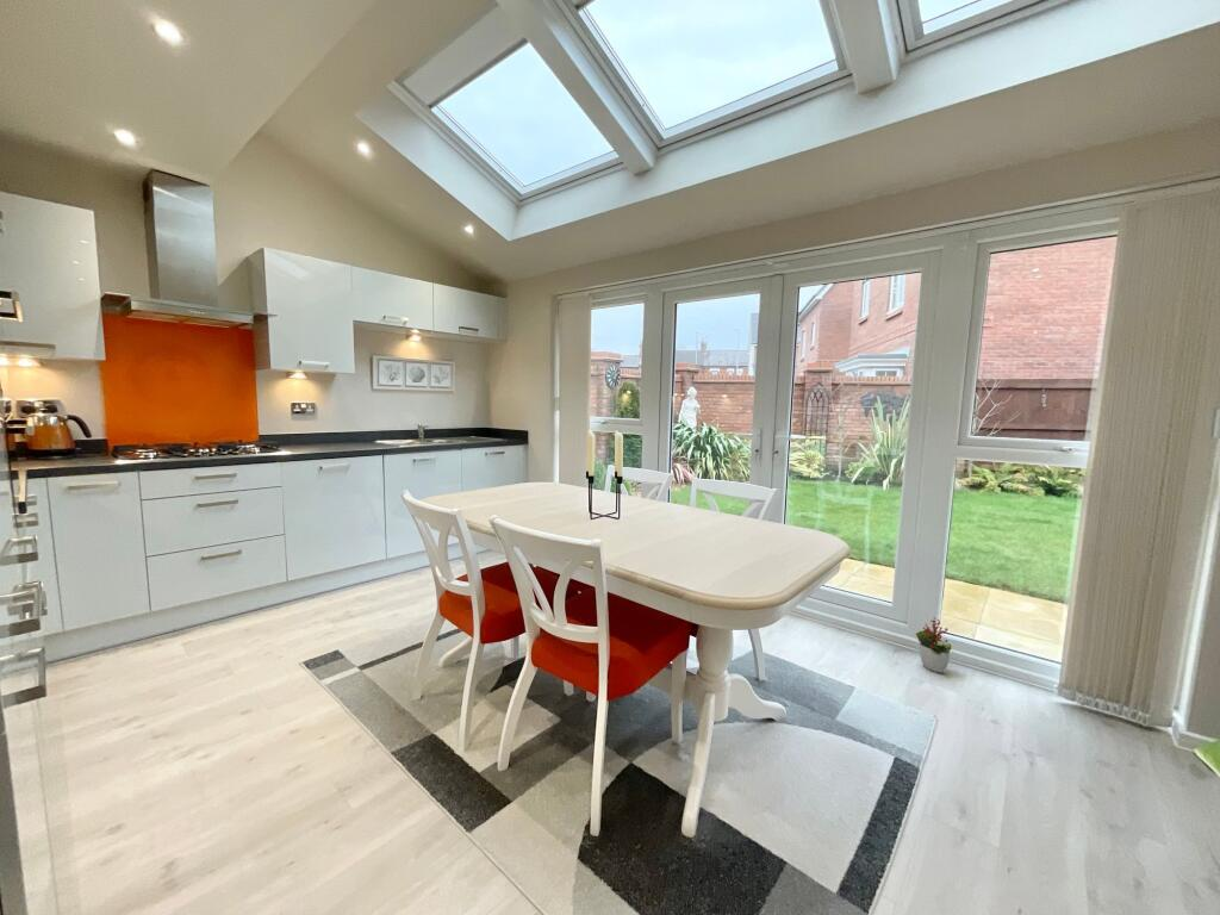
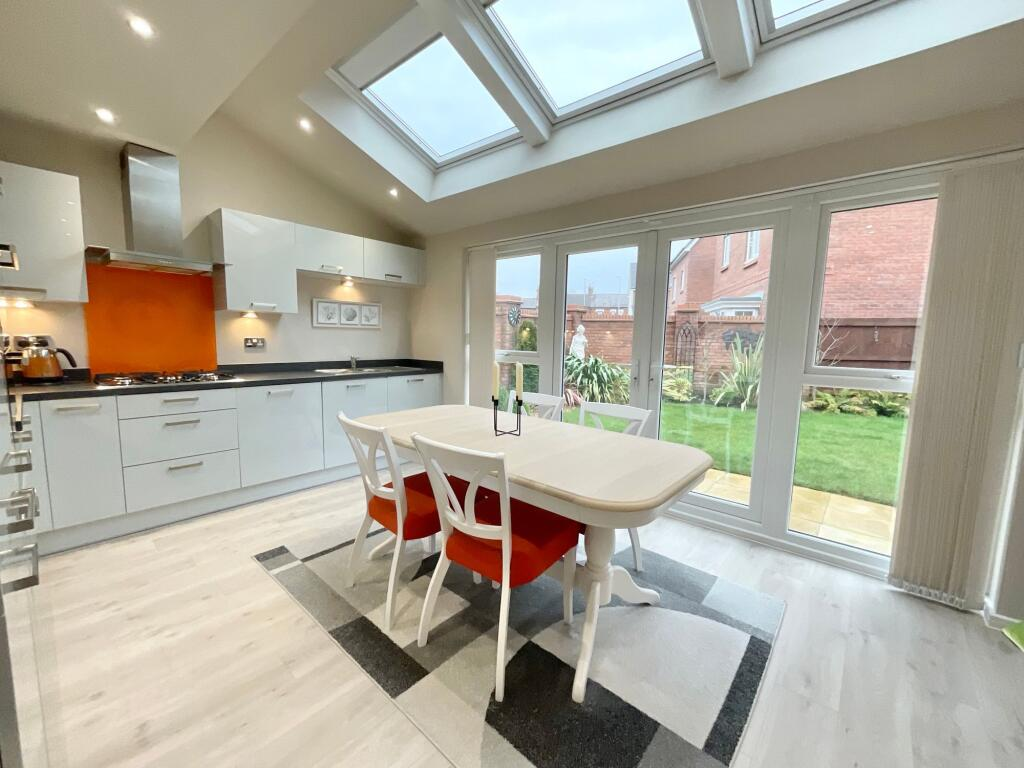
- decorative plant [915,616,952,674]
